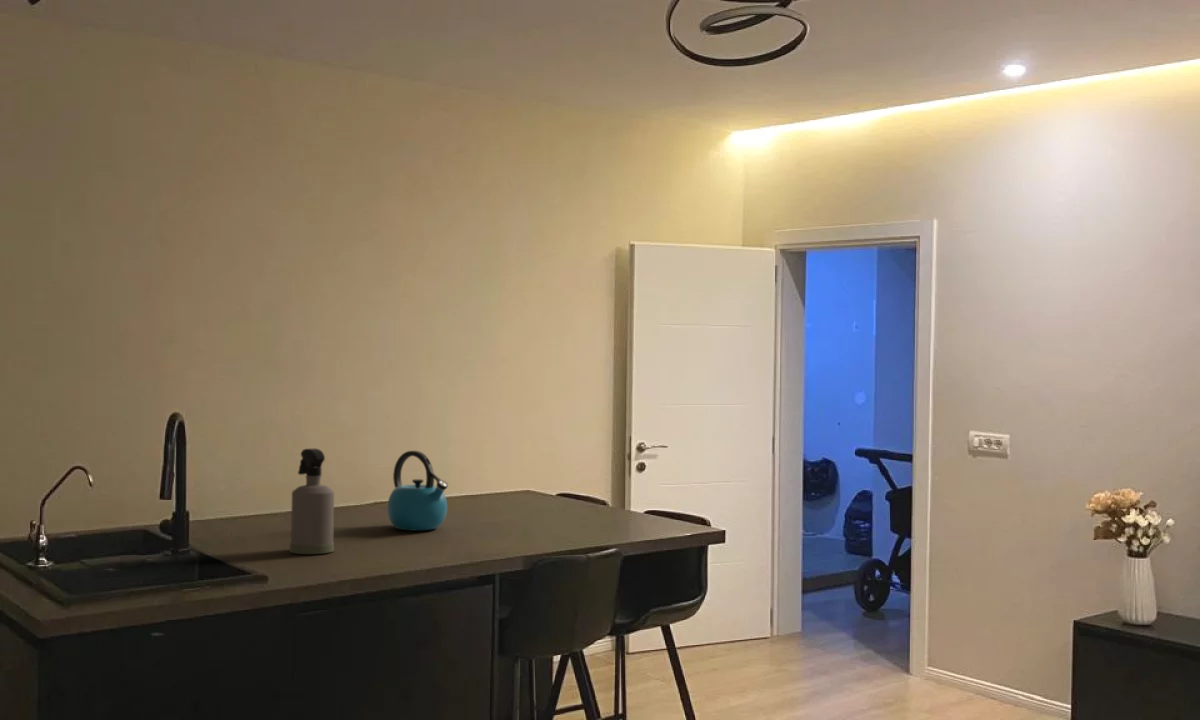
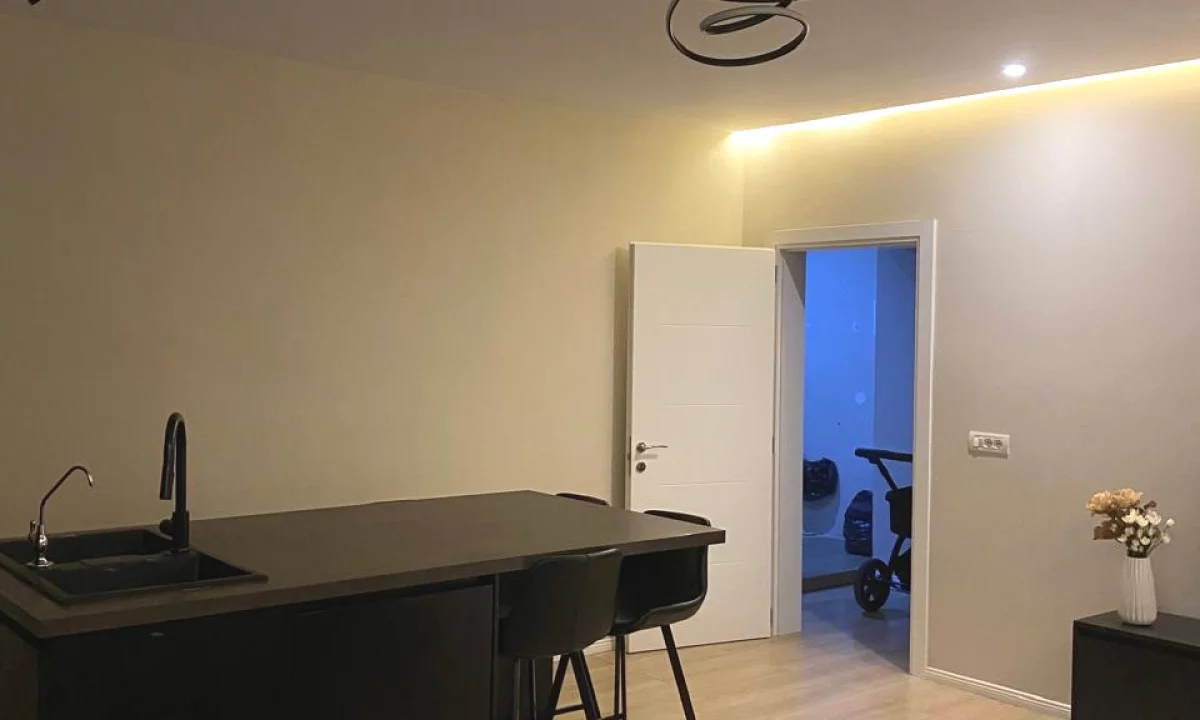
- spray bottle [289,448,335,555]
- kettle [386,450,449,531]
